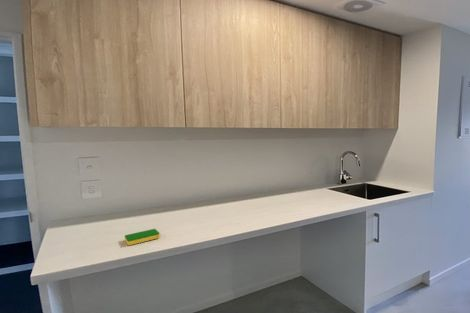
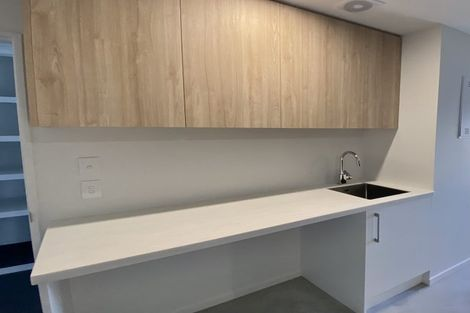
- dish sponge [124,228,161,246]
